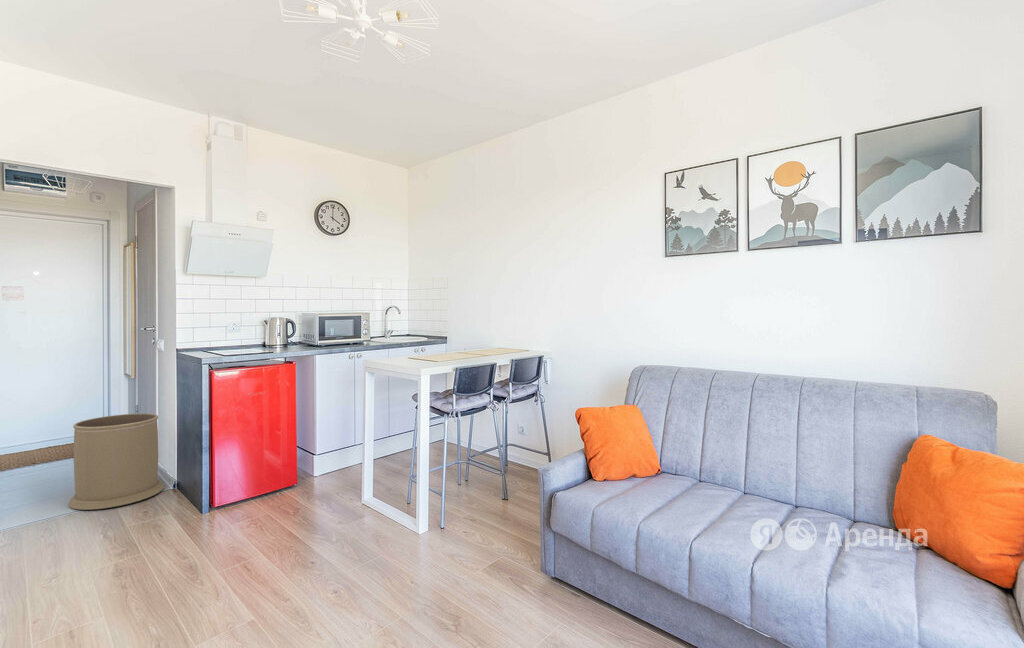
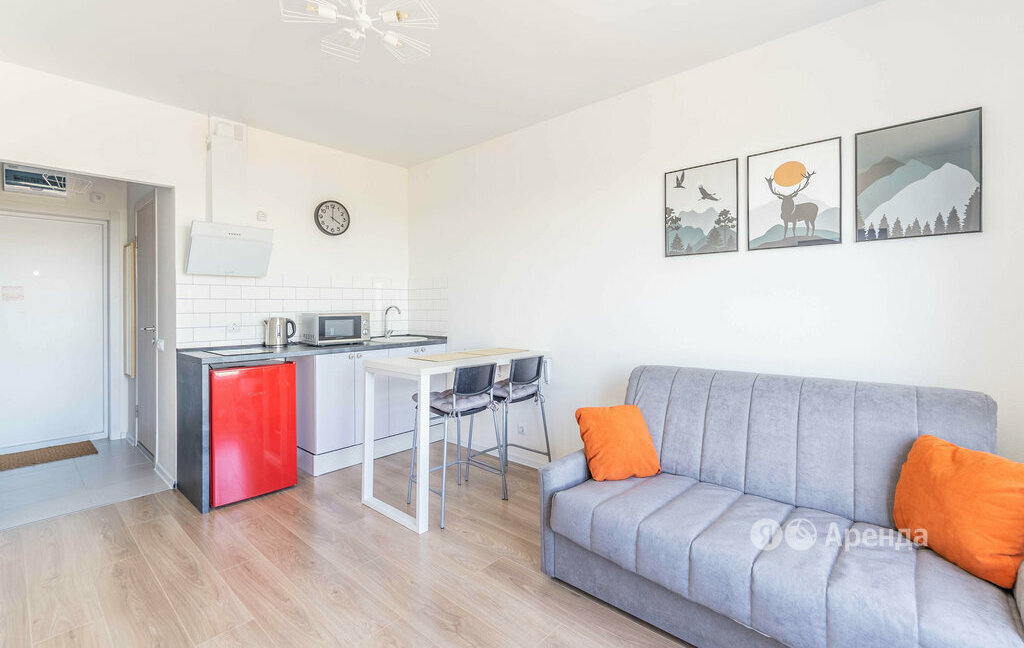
- trash can [67,413,165,511]
